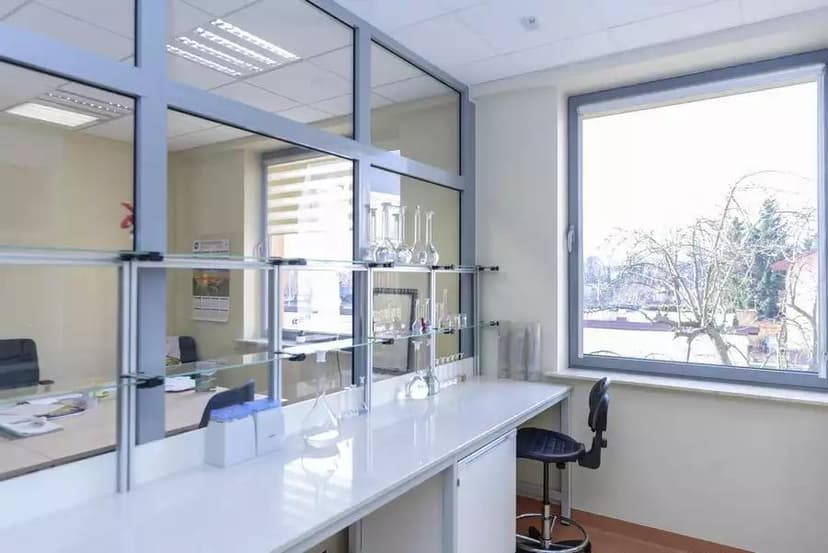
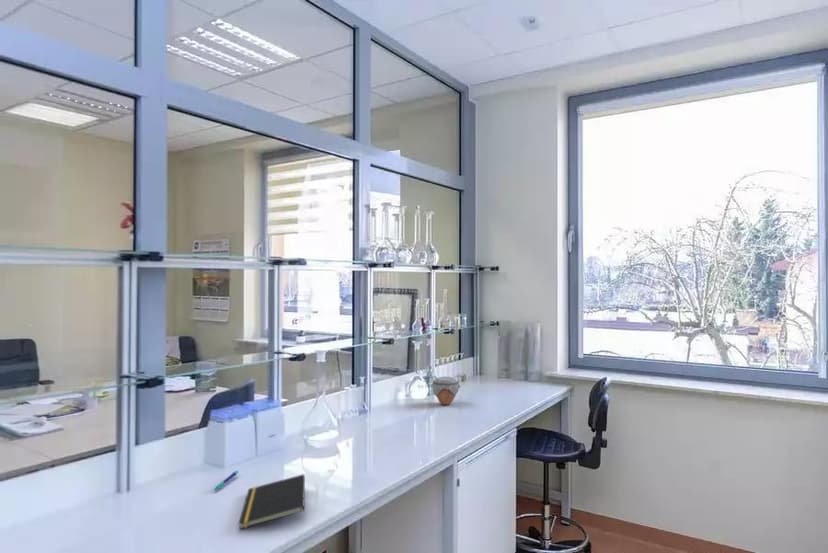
+ jar [430,376,461,406]
+ notepad [238,473,306,530]
+ pen [213,470,239,492]
